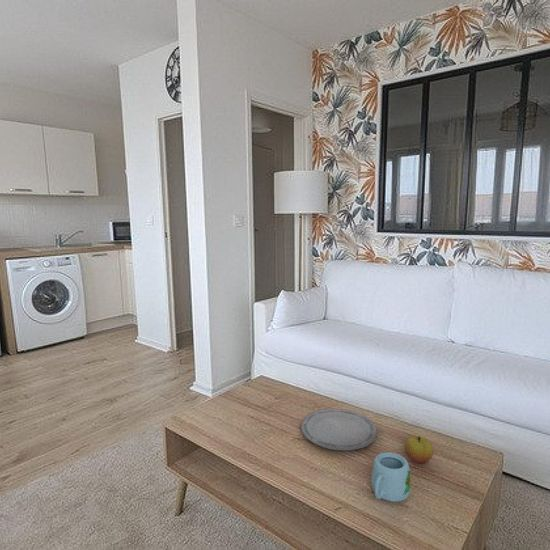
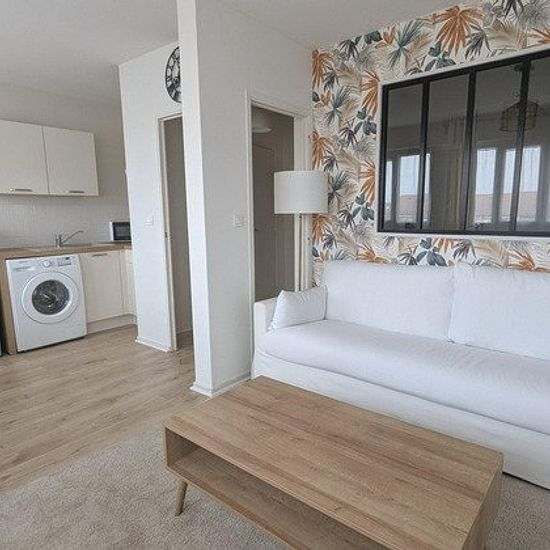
- mug [370,451,412,503]
- plate [300,408,378,451]
- apple [404,435,435,464]
